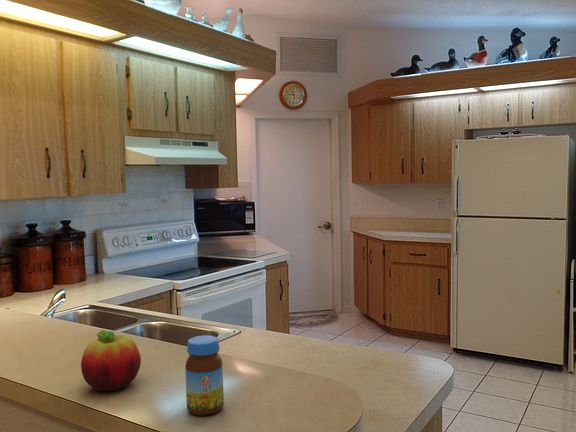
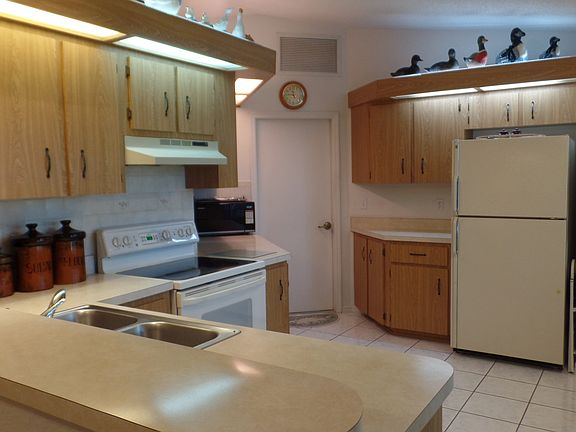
- jar [184,334,225,416]
- fruit [80,329,142,392]
